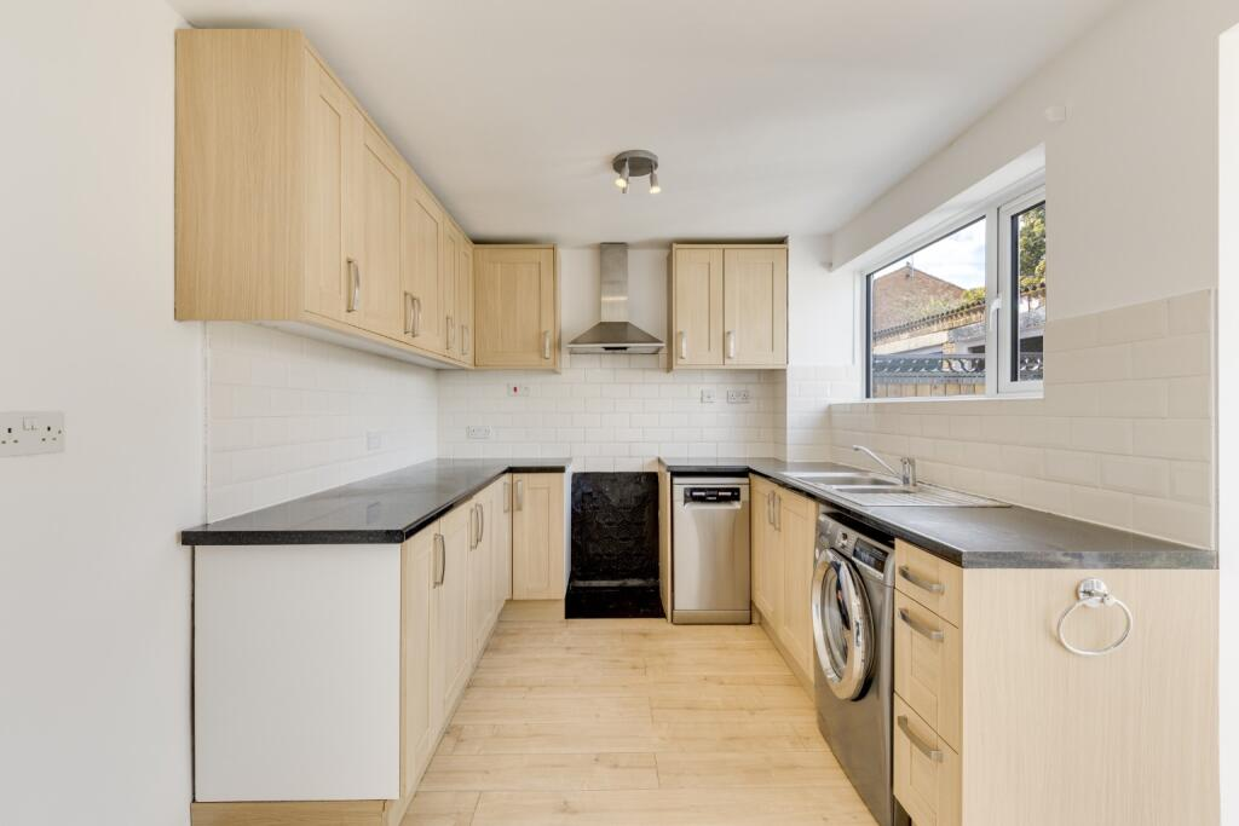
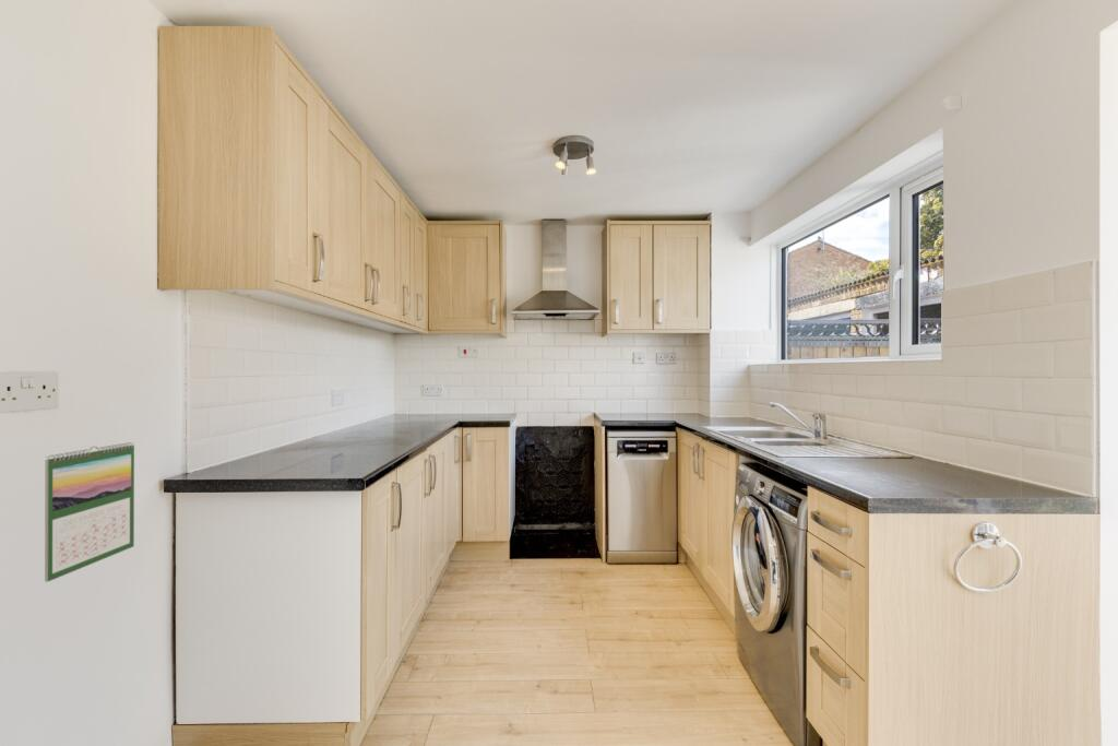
+ calendar [44,441,135,583]
